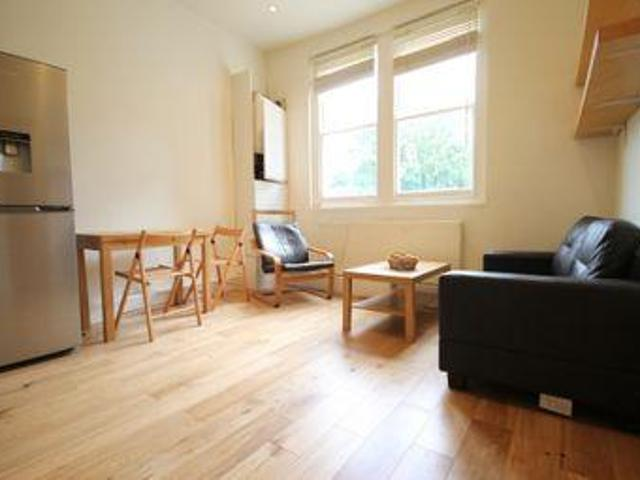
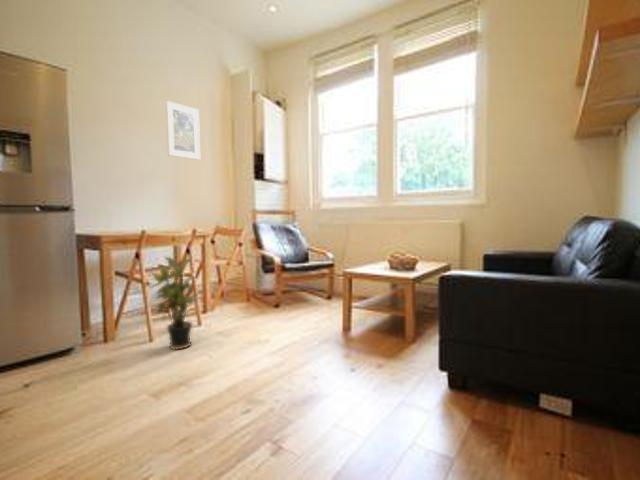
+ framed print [165,100,201,161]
+ potted plant [148,255,201,351]
